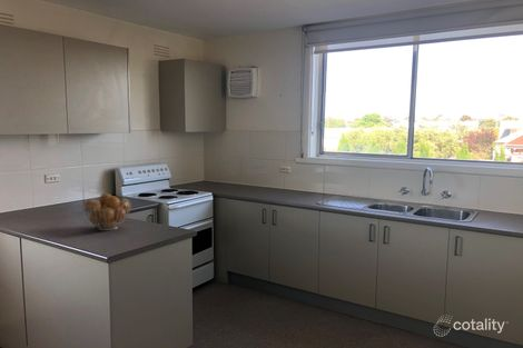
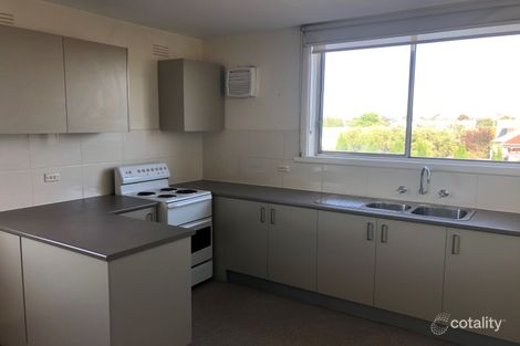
- fruit basket [82,192,132,231]
